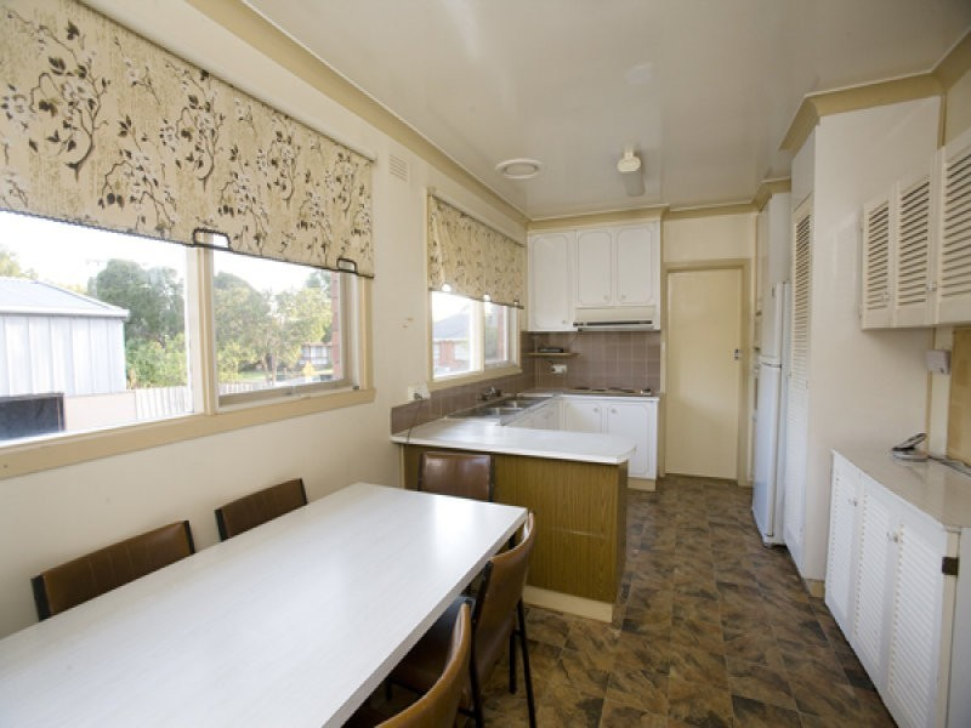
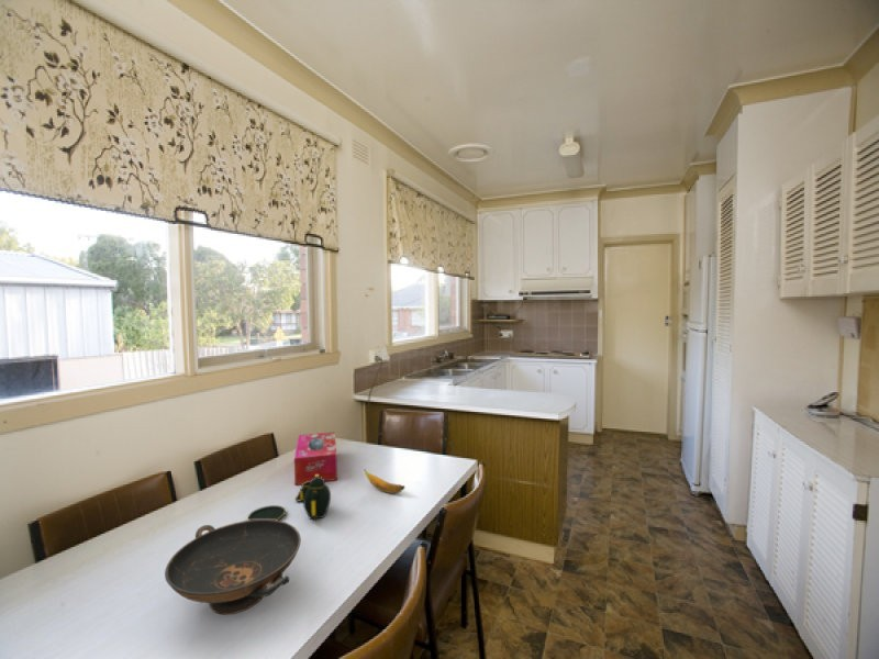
+ tissue box [293,431,338,485]
+ teapot [247,474,332,522]
+ decorative bowl [164,520,302,615]
+ banana [363,468,405,494]
